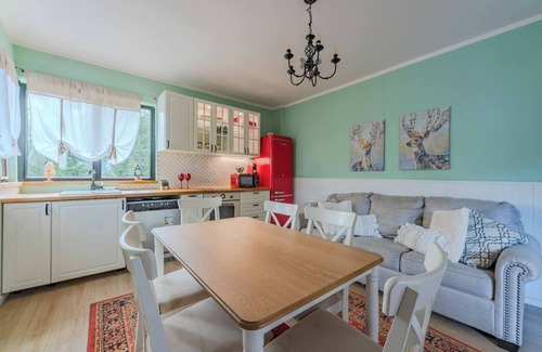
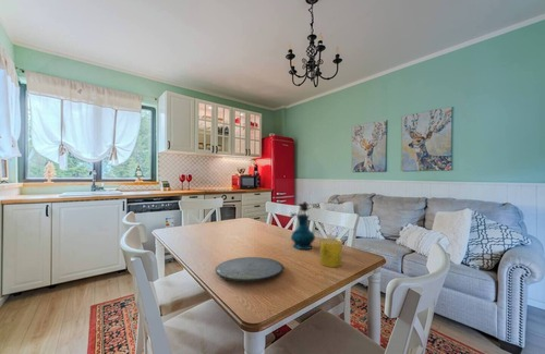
+ plate [215,256,284,282]
+ vase [289,200,316,251]
+ cup [318,237,343,268]
